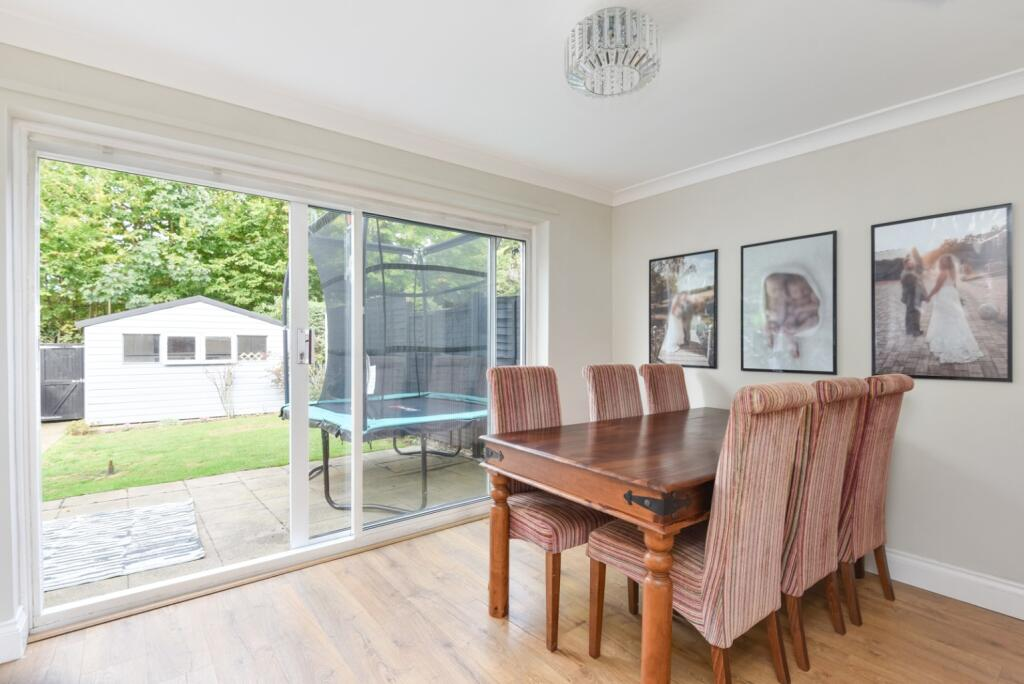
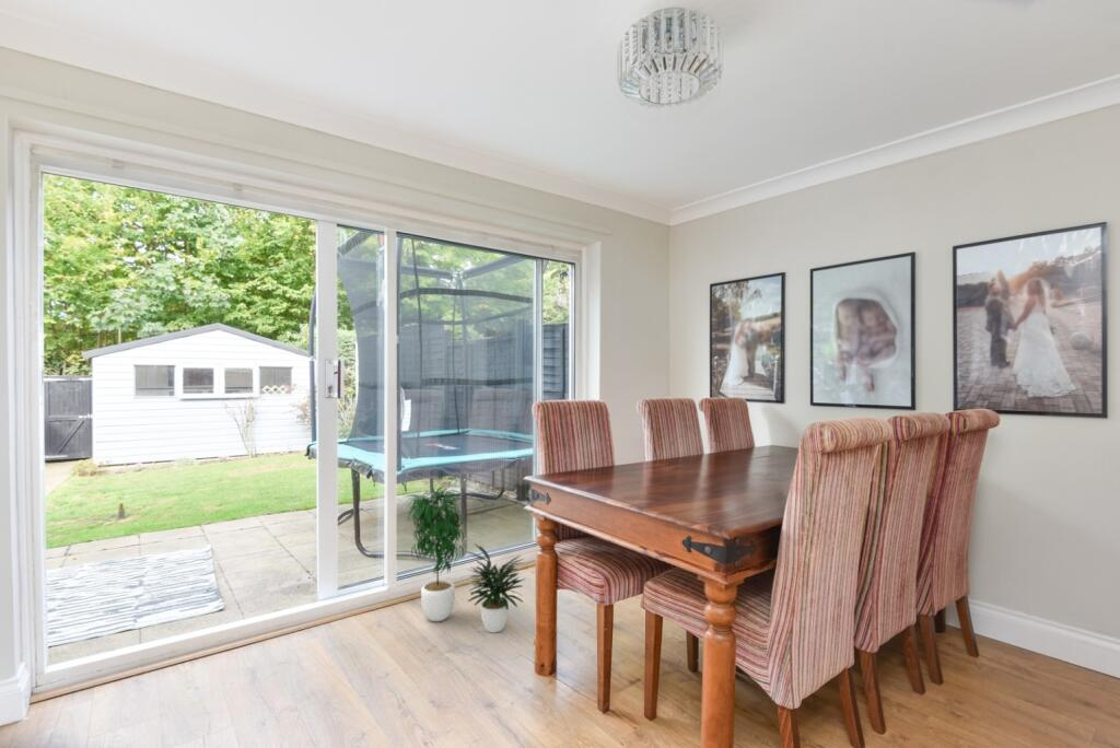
+ potted plant [406,480,527,634]
